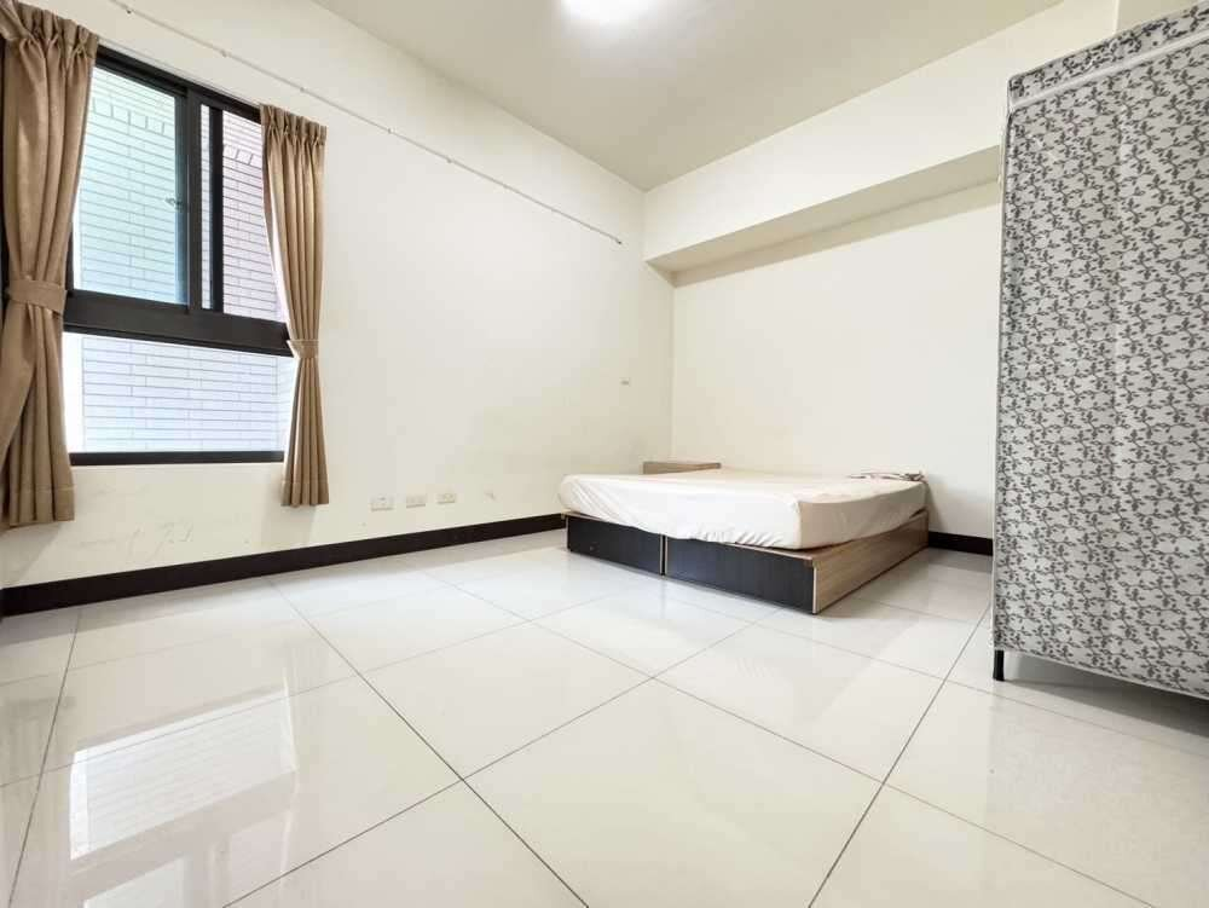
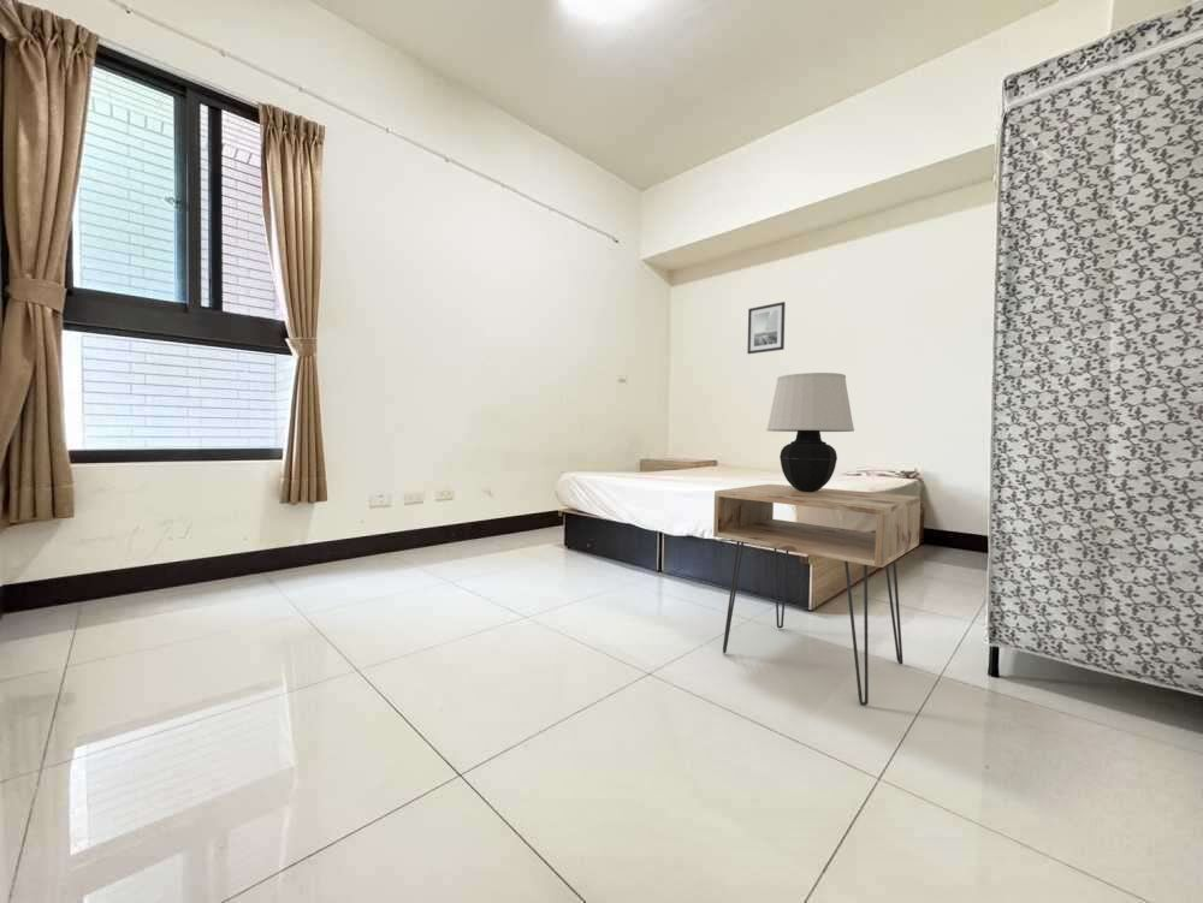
+ nightstand [712,483,921,707]
+ wall art [746,301,787,355]
+ table lamp [765,372,855,492]
